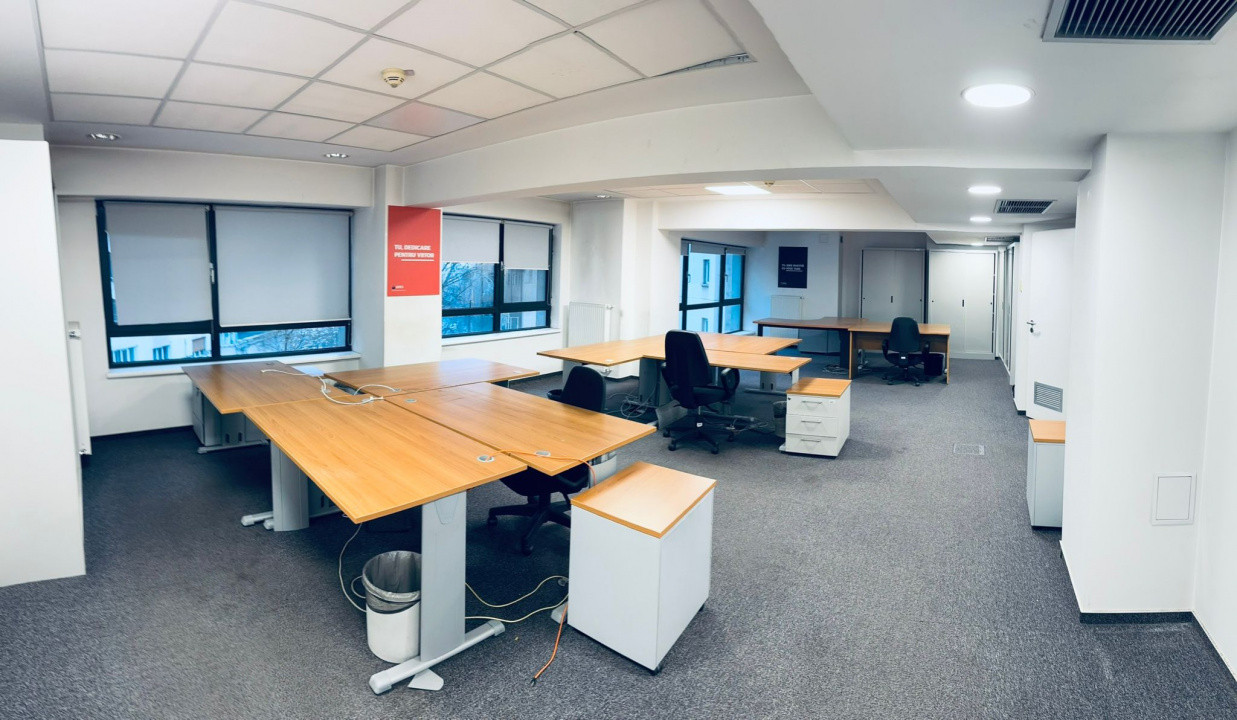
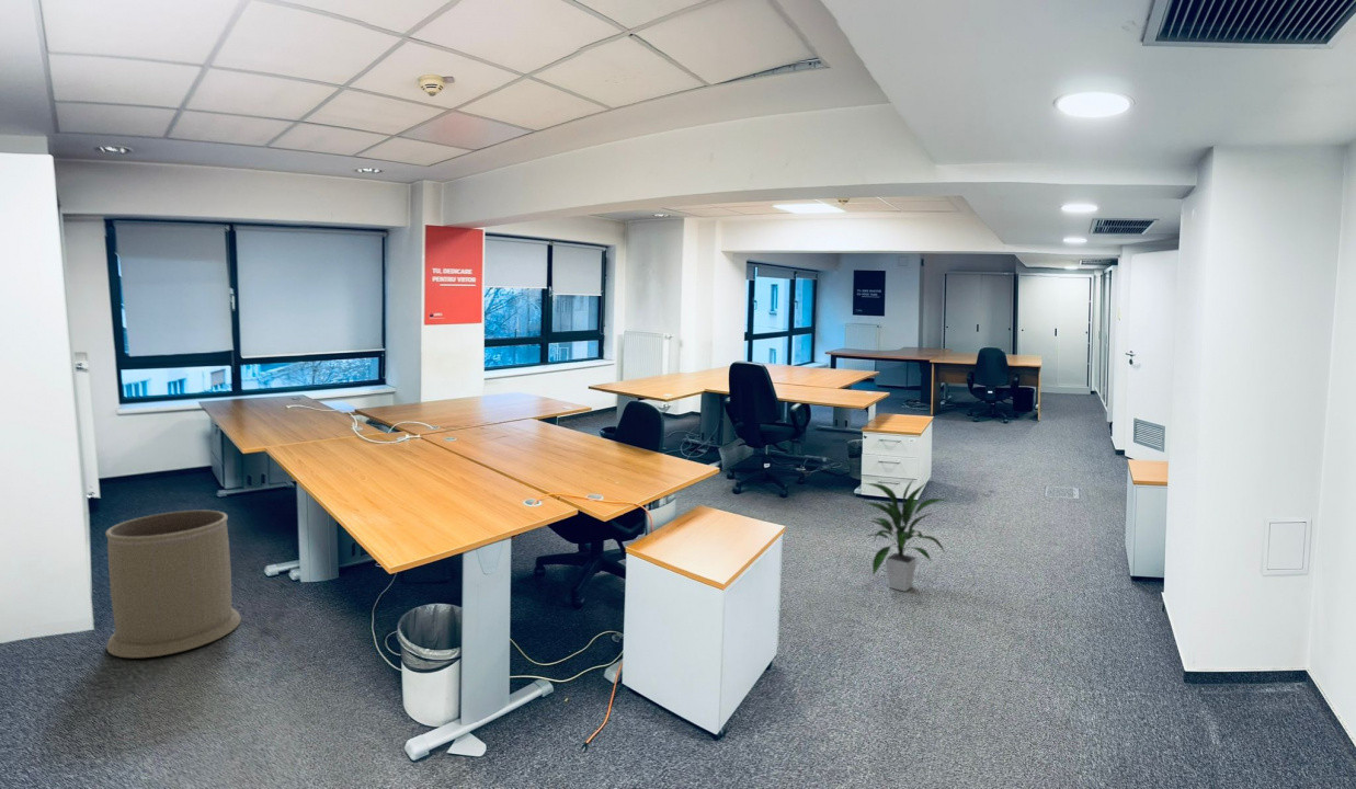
+ trash can [104,510,242,659]
+ indoor plant [858,477,948,593]
